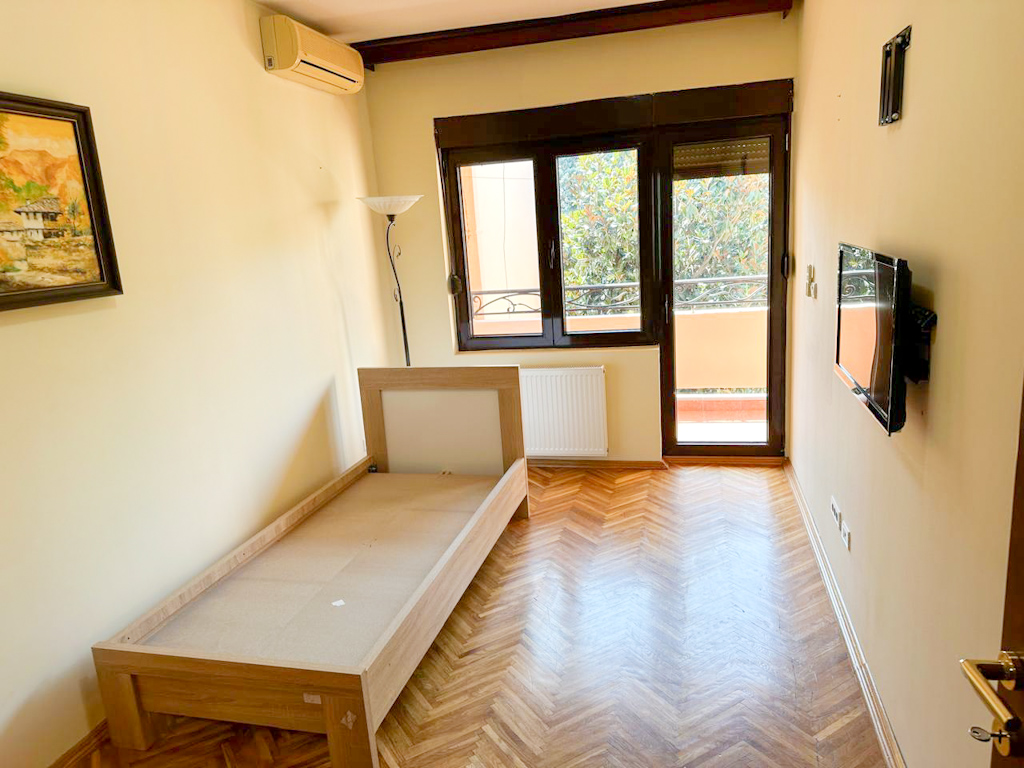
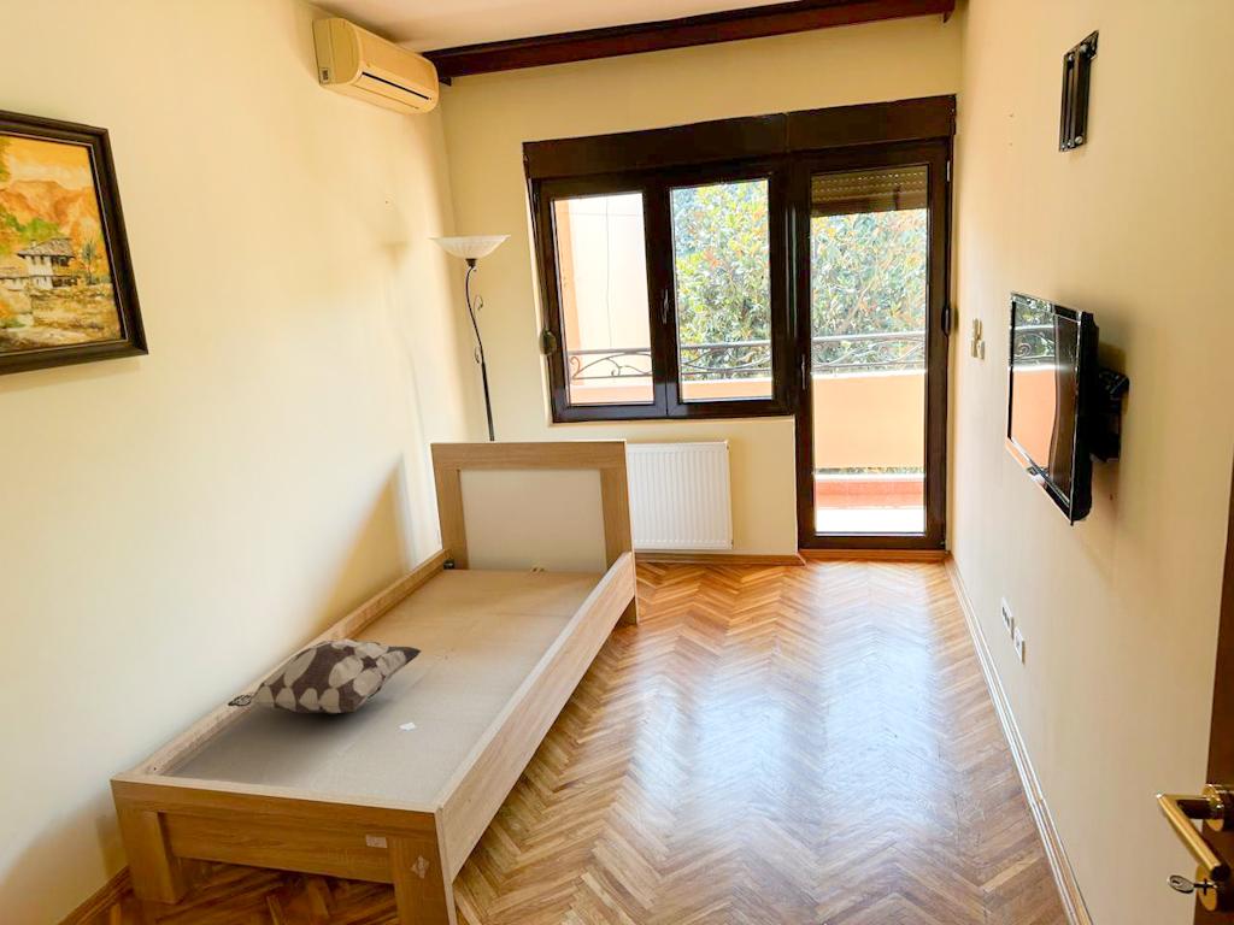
+ decorative pillow [227,637,423,715]
